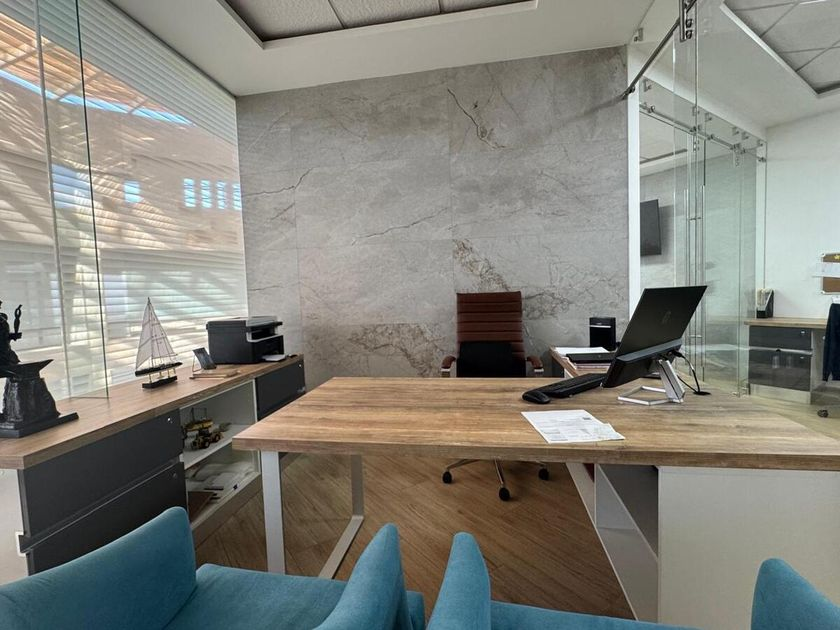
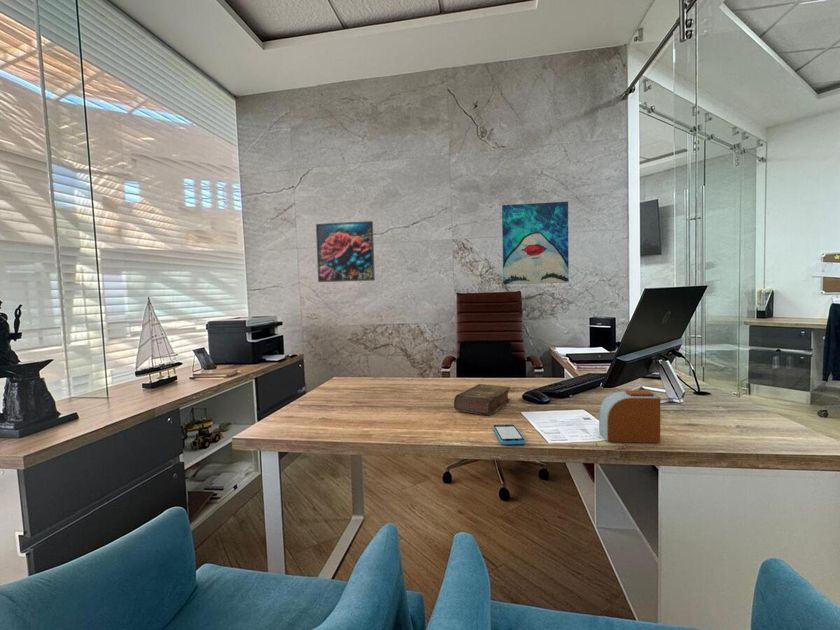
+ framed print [315,220,376,283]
+ alarm clock [598,389,661,444]
+ book [453,383,511,416]
+ wall art [501,201,570,286]
+ smartphone [492,423,526,445]
